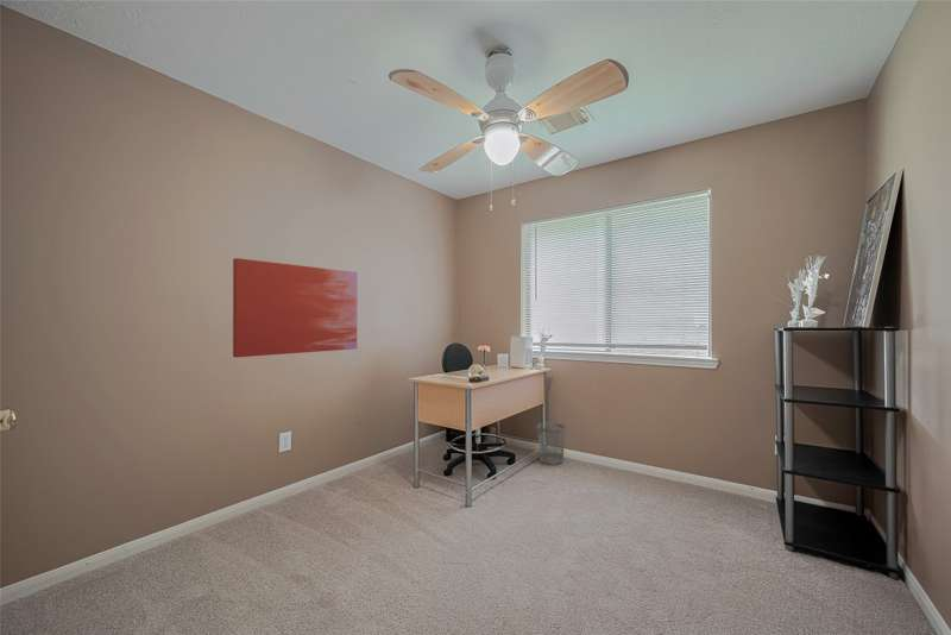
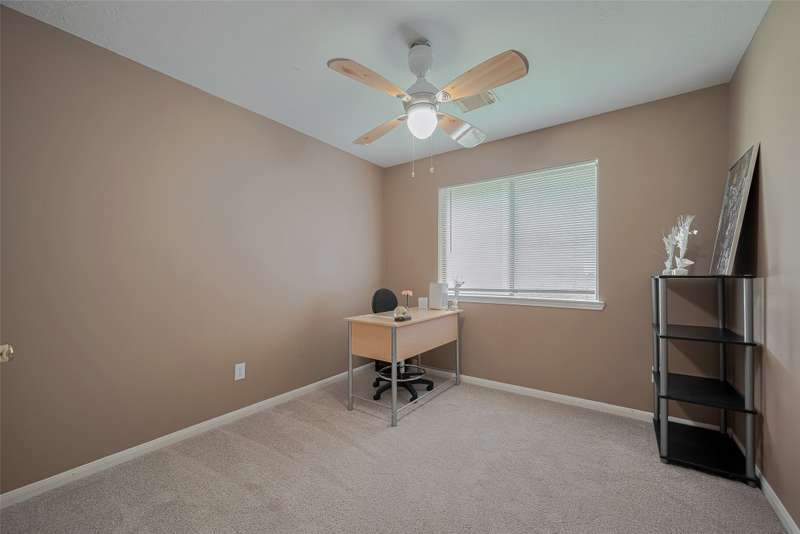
- wastebasket [536,421,567,466]
- wall art [232,257,358,358]
